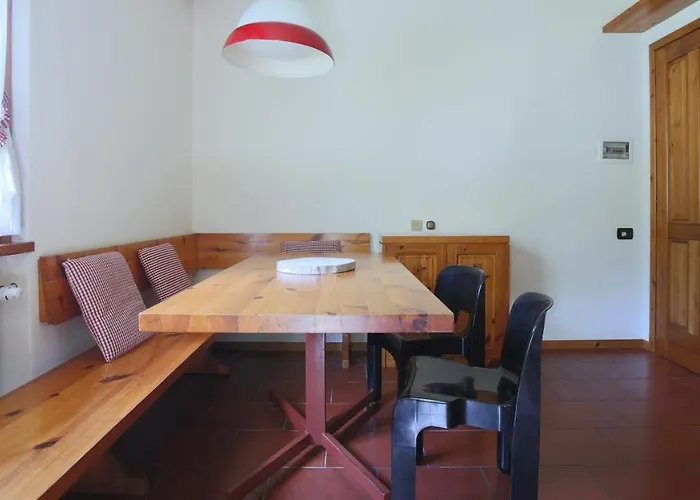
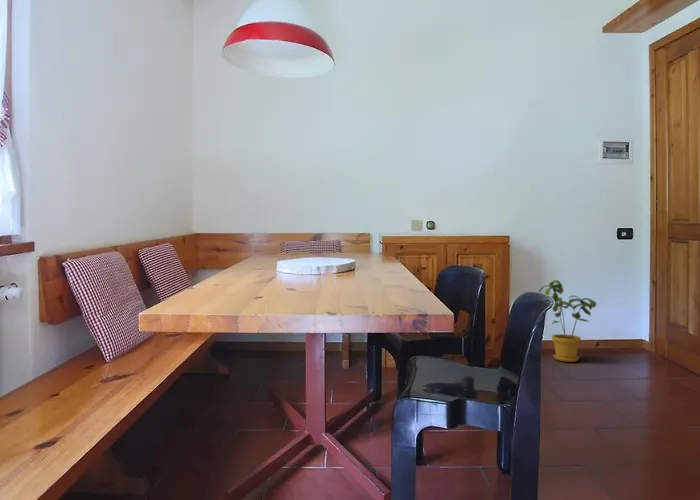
+ house plant [538,279,597,363]
